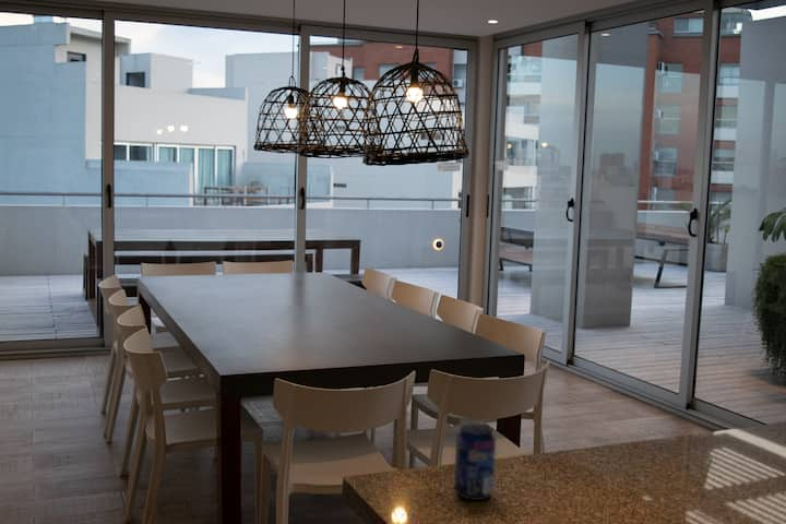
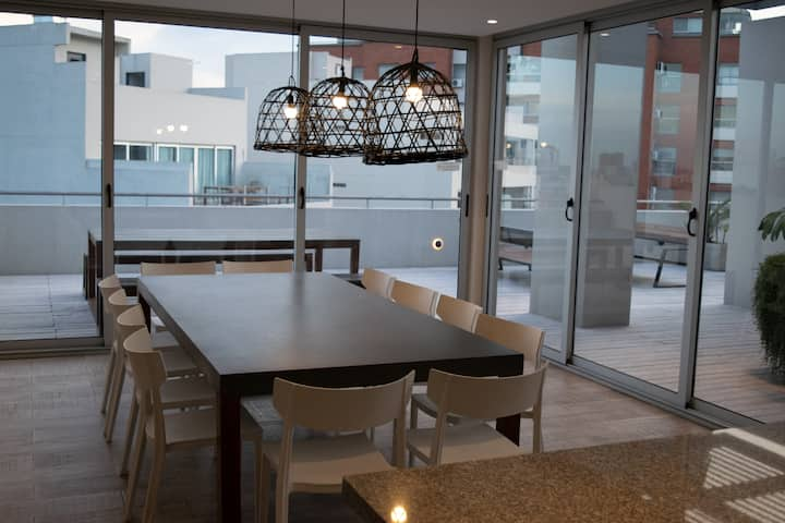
- beverage can [453,422,497,501]
